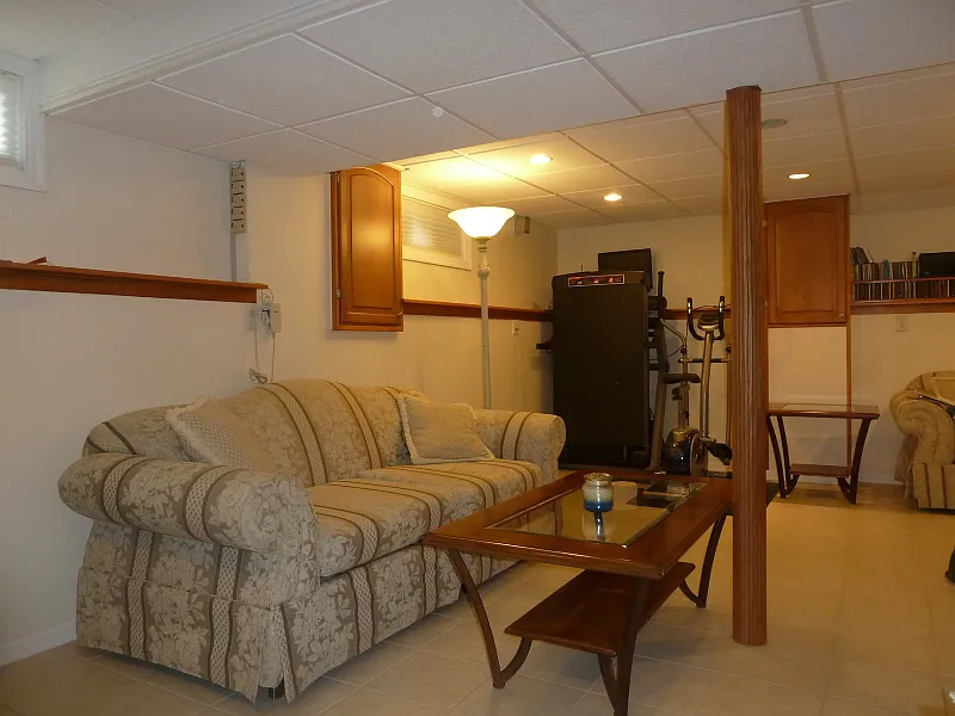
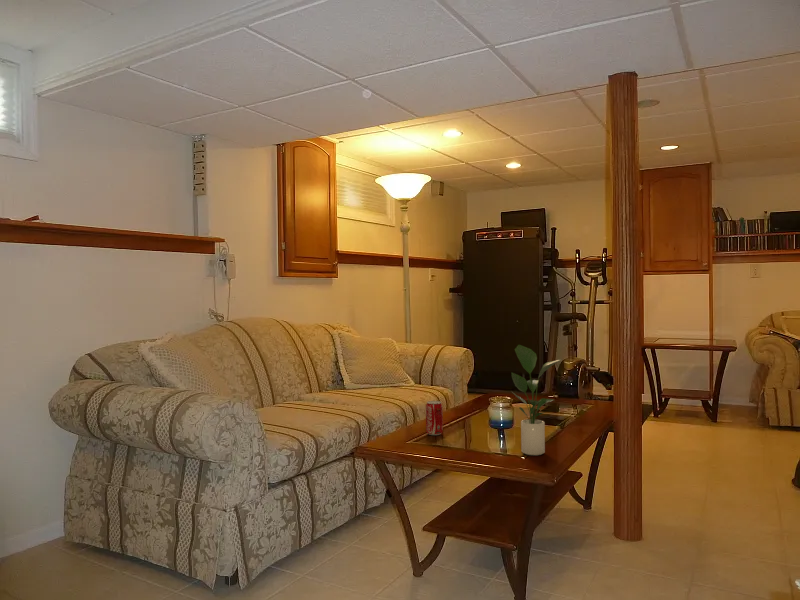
+ potted plant [510,344,561,456]
+ beverage can [425,400,444,436]
